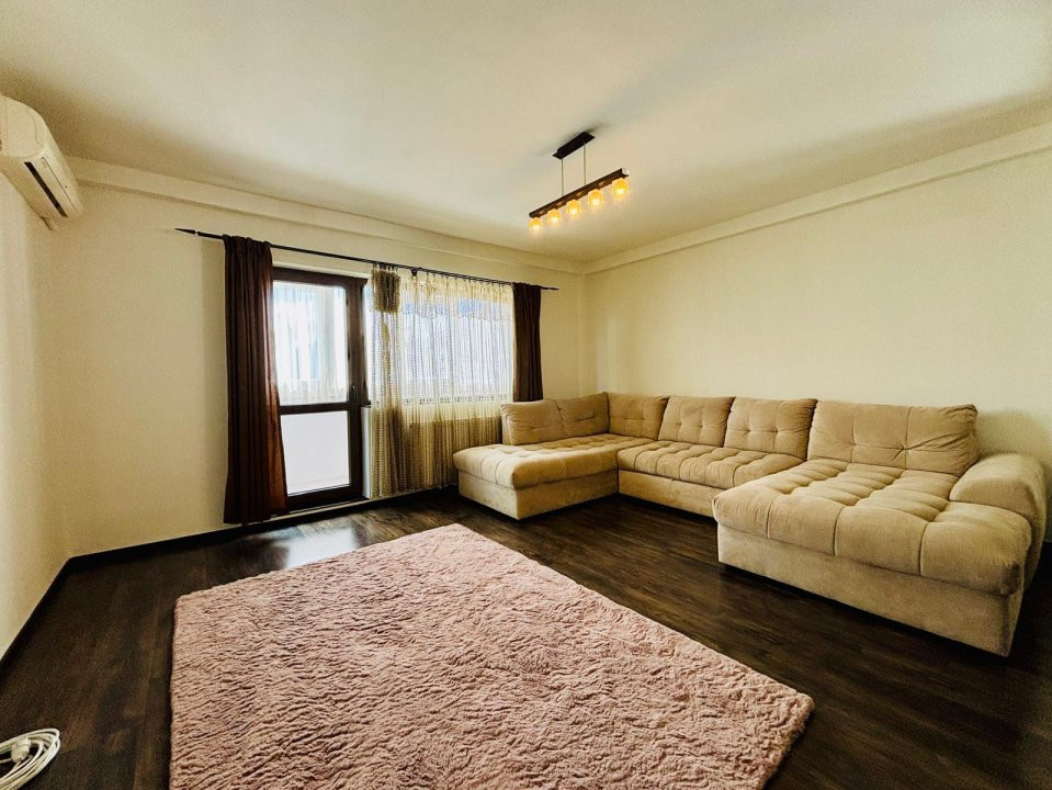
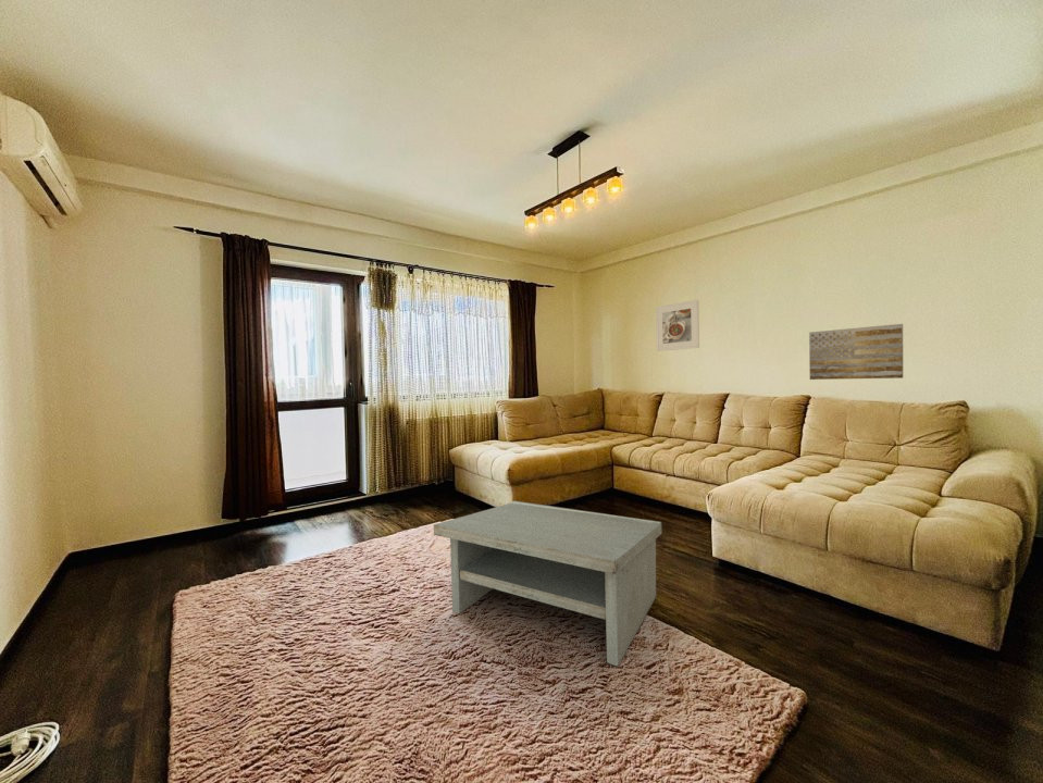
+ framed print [655,299,700,352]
+ wall art [808,323,904,381]
+ coffee table [433,500,662,668]
